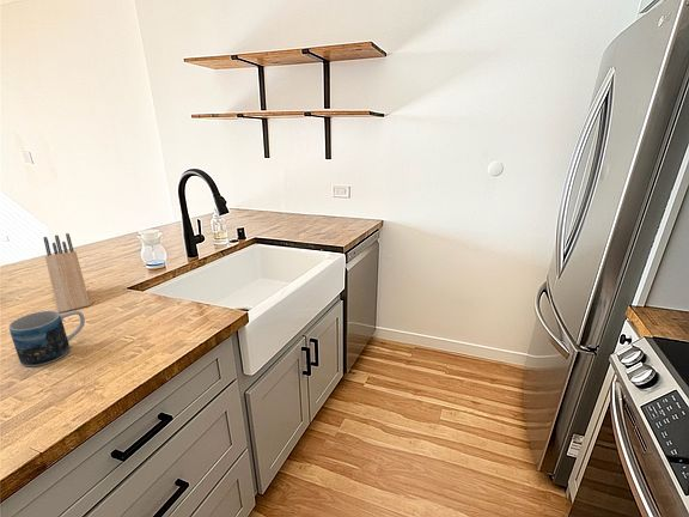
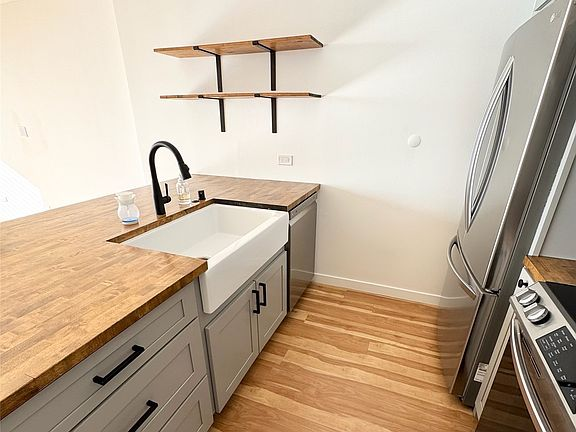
- knife block [43,232,91,314]
- mug [8,310,86,367]
